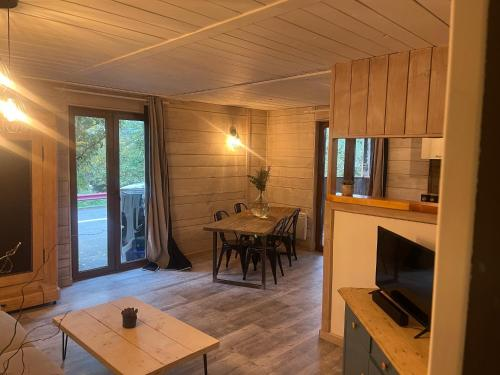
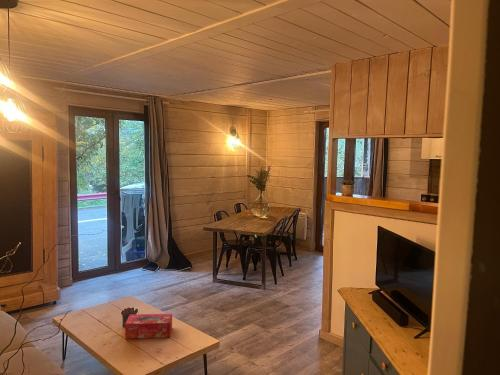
+ tissue box [124,313,173,340]
